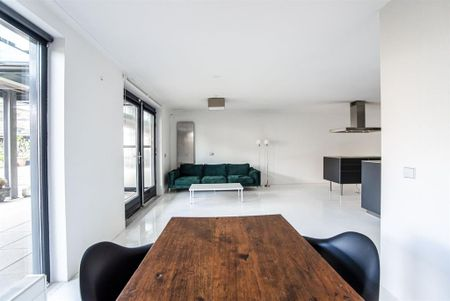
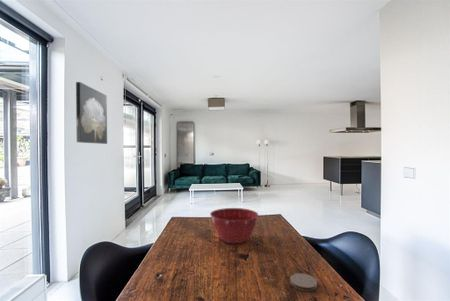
+ coaster [289,272,318,292]
+ wall art [75,81,108,145]
+ mixing bowl [209,207,259,244]
